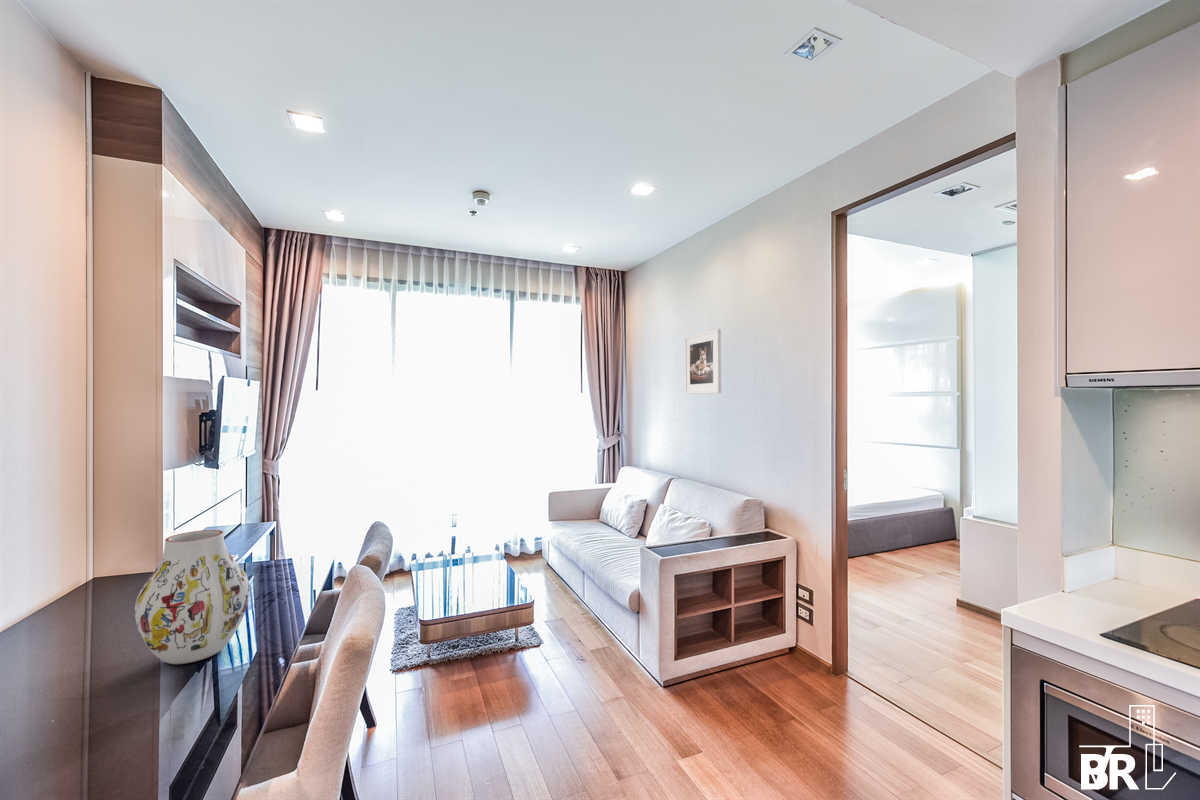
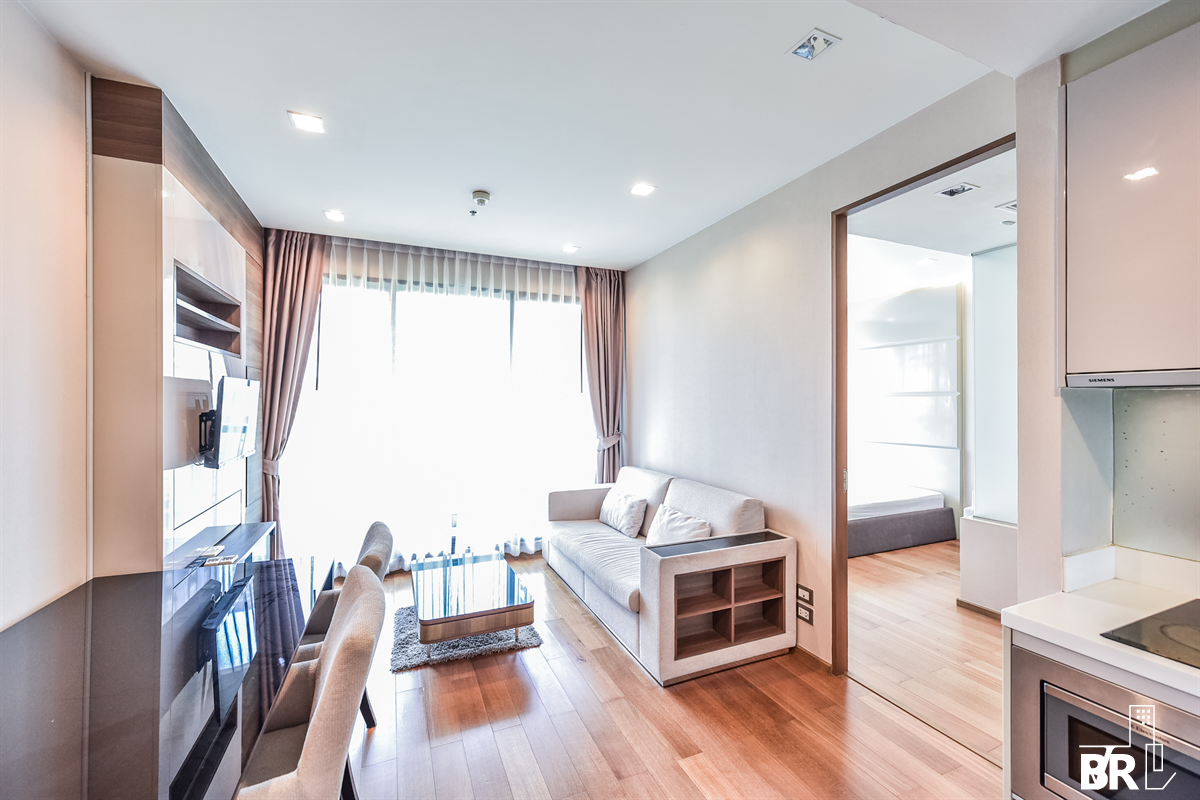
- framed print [683,328,722,395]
- vase [134,529,250,665]
